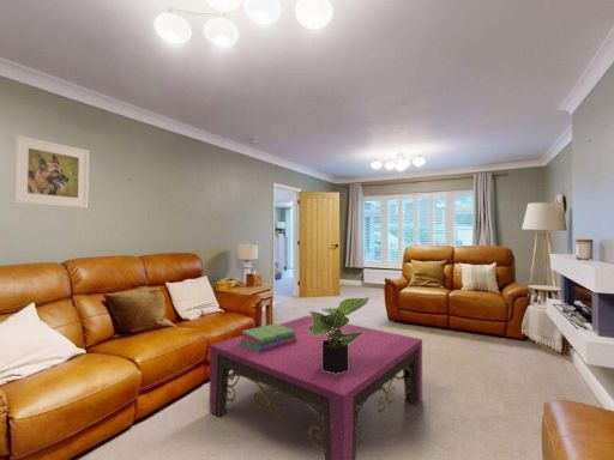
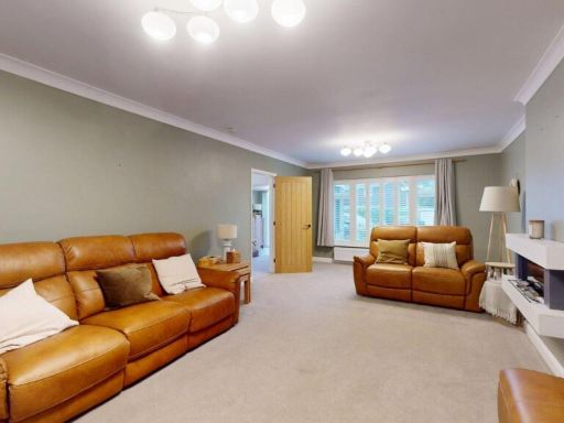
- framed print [12,134,90,210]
- potted plant [308,296,369,374]
- coffee table [209,314,423,460]
- stack of books [240,322,297,352]
